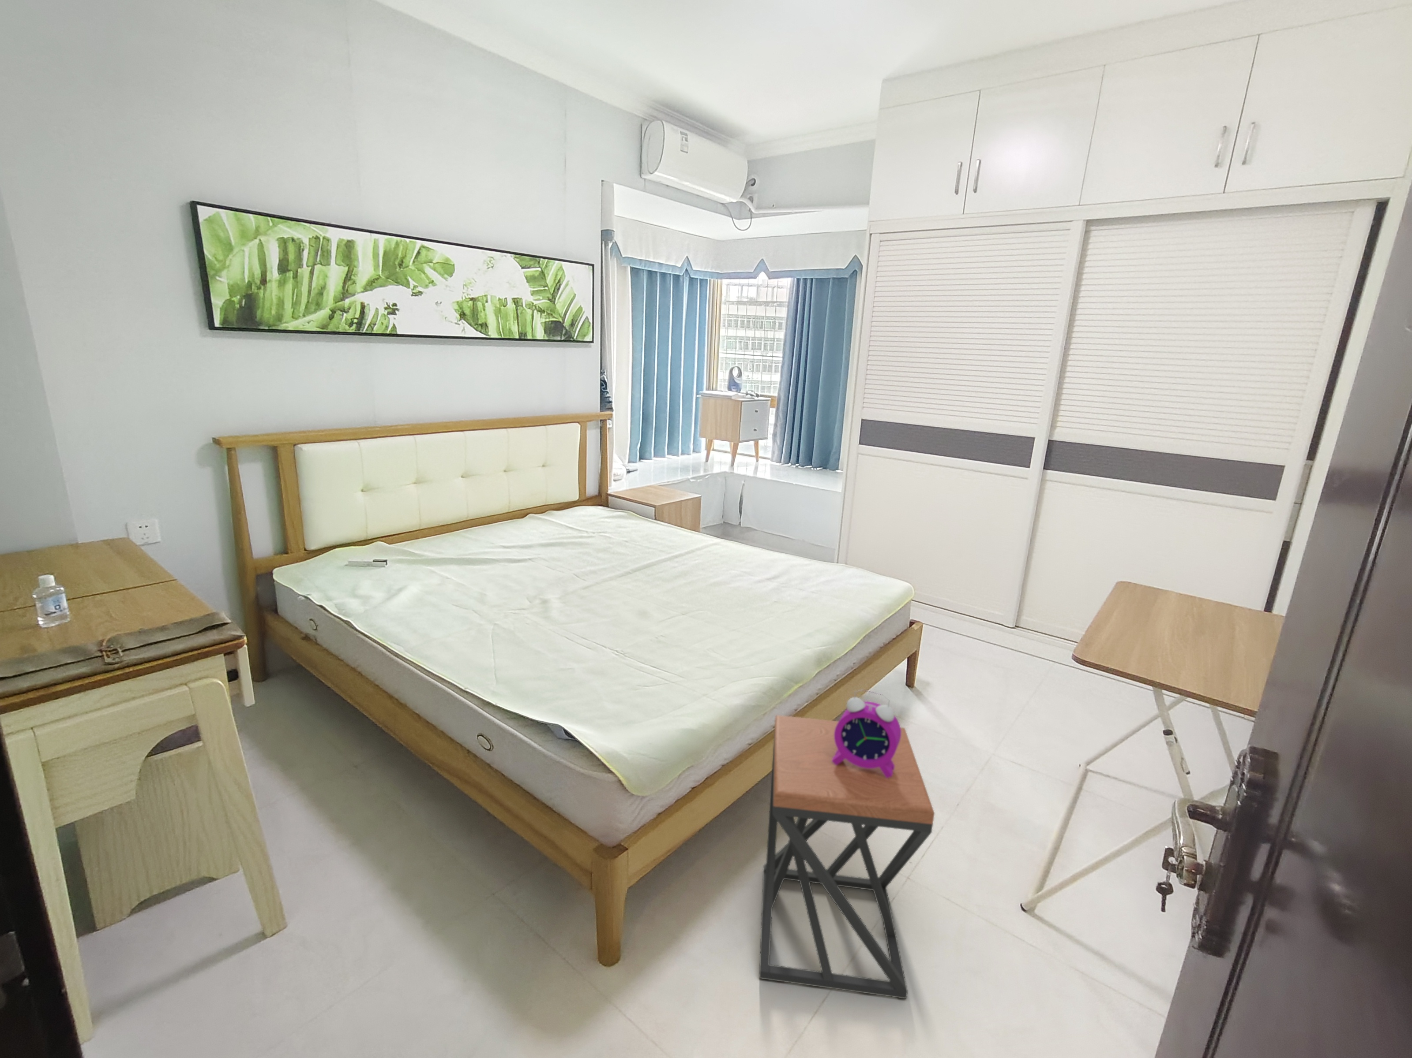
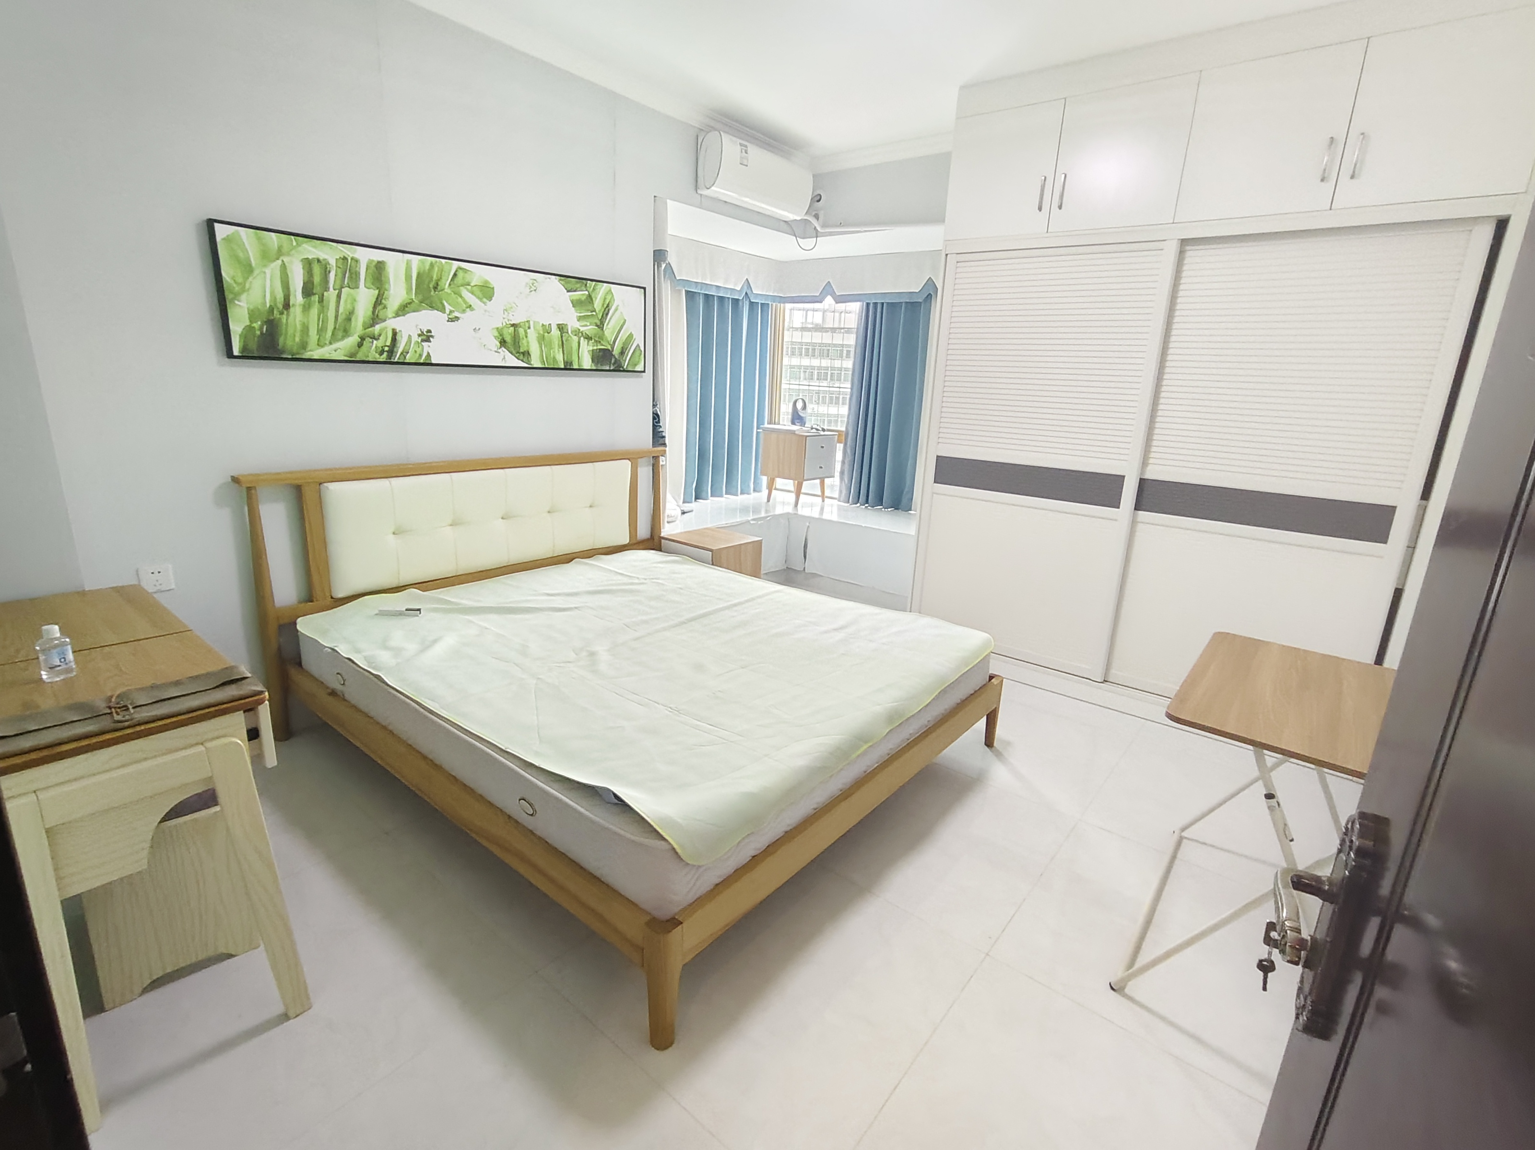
- alarm clock [832,689,901,778]
- stool [758,715,935,999]
